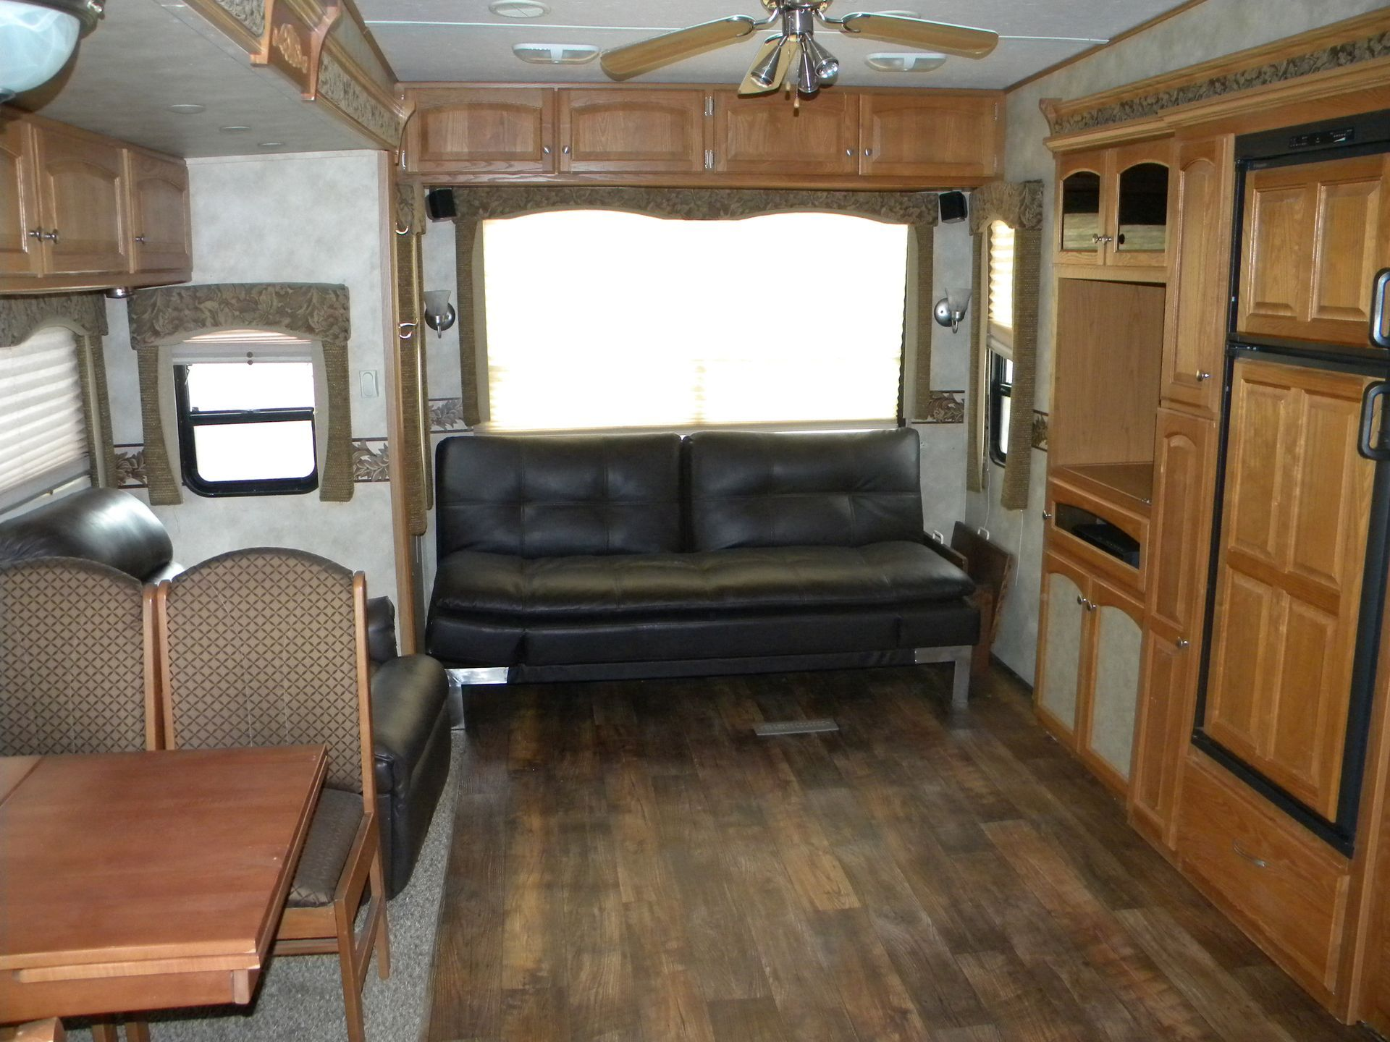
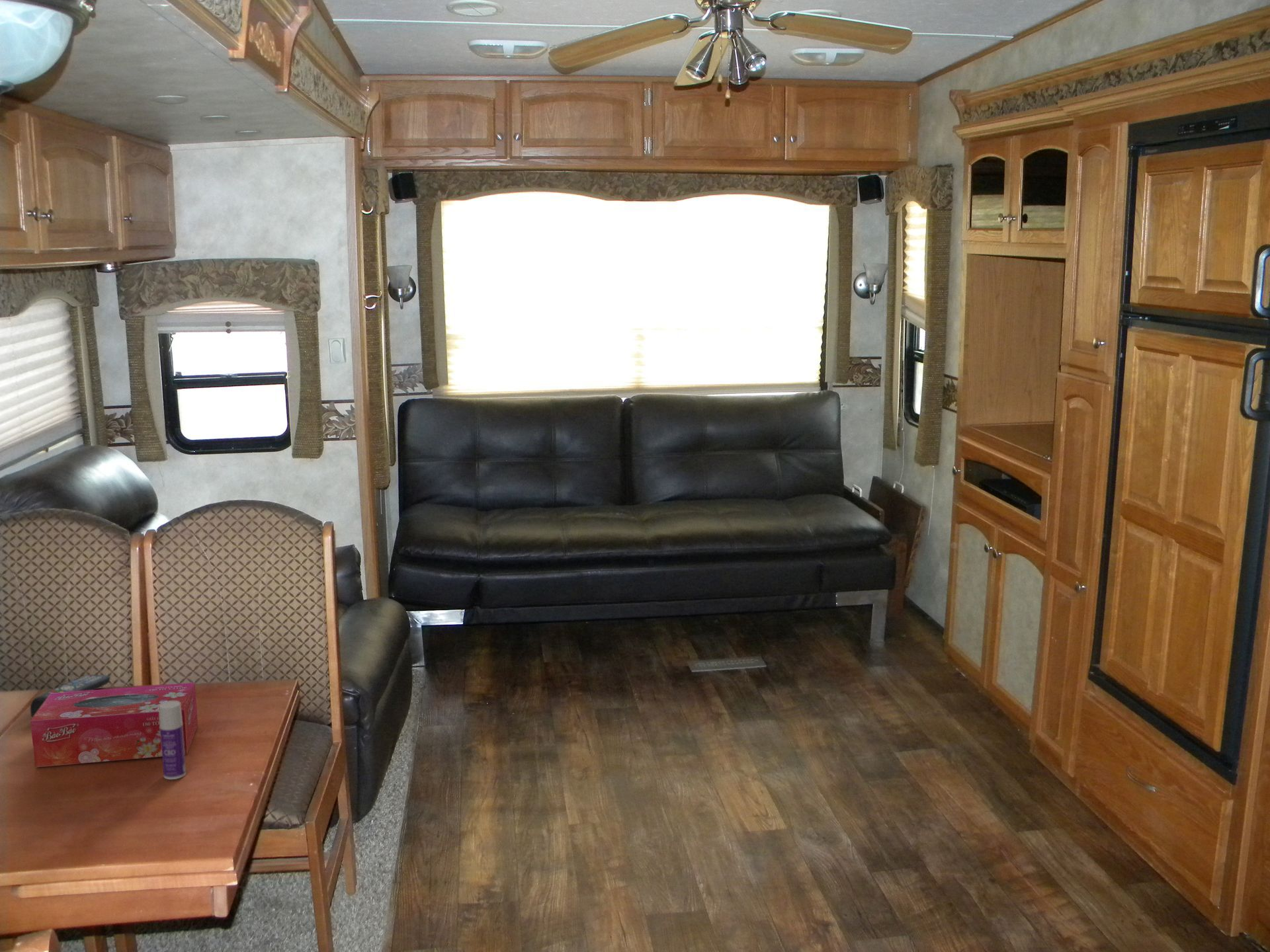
+ tissue box [30,682,198,768]
+ remote control [30,674,111,717]
+ bottle [159,701,187,780]
